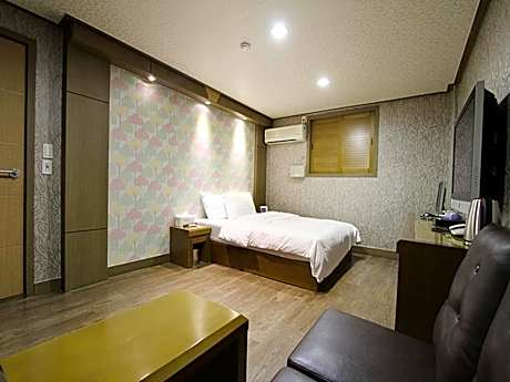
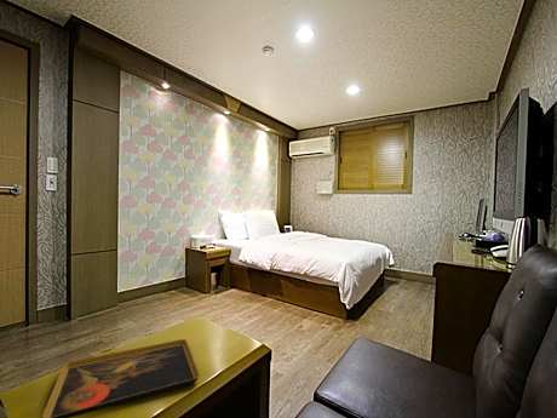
+ decorative tray [41,338,201,418]
